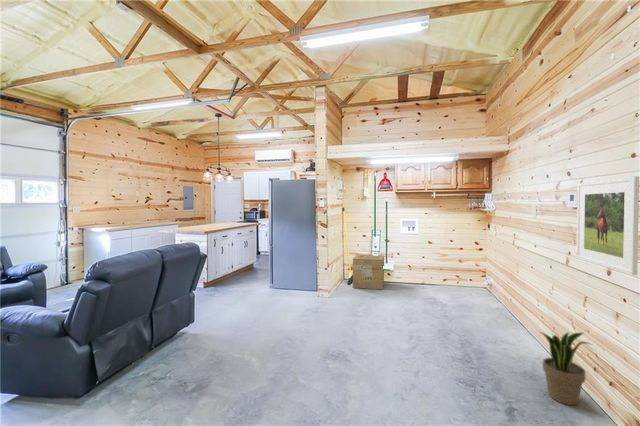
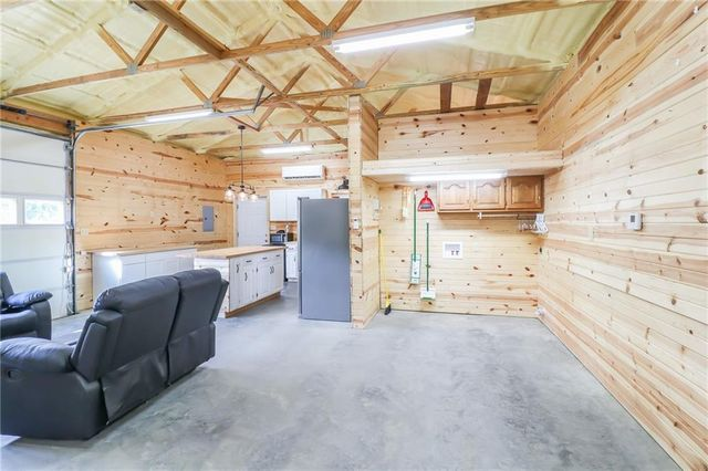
- cardboard box [352,253,385,291]
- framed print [575,175,640,276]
- potted plant [538,331,593,406]
